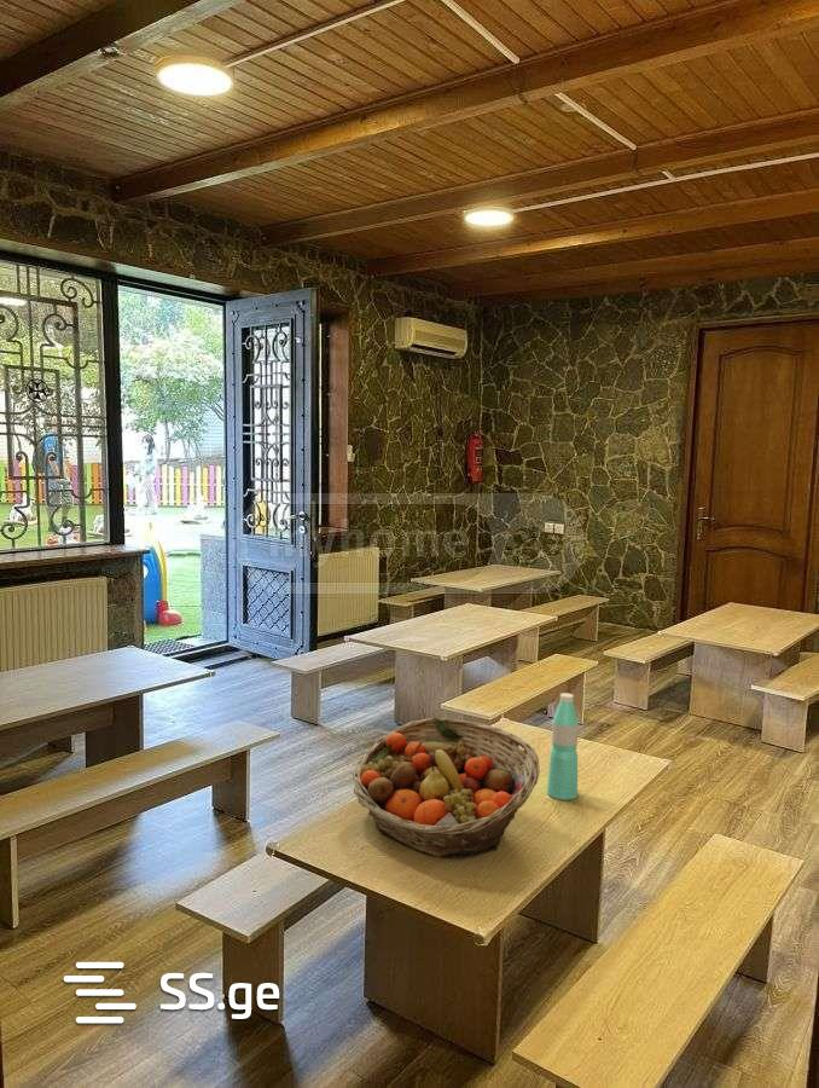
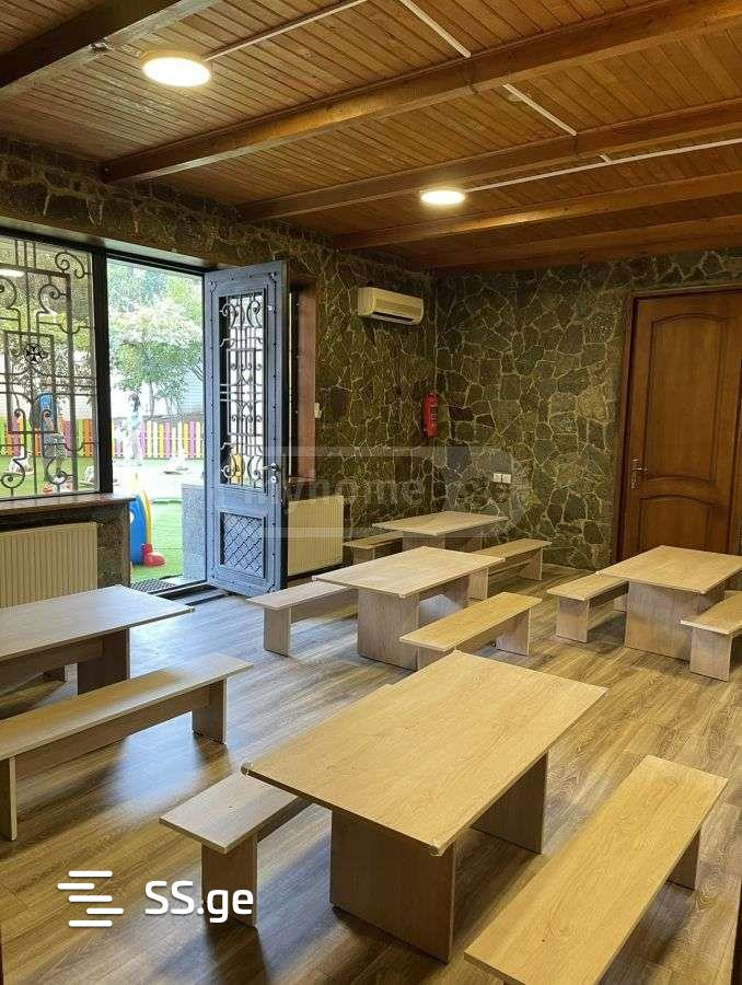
- water bottle [546,691,580,801]
- fruit basket [352,717,541,858]
